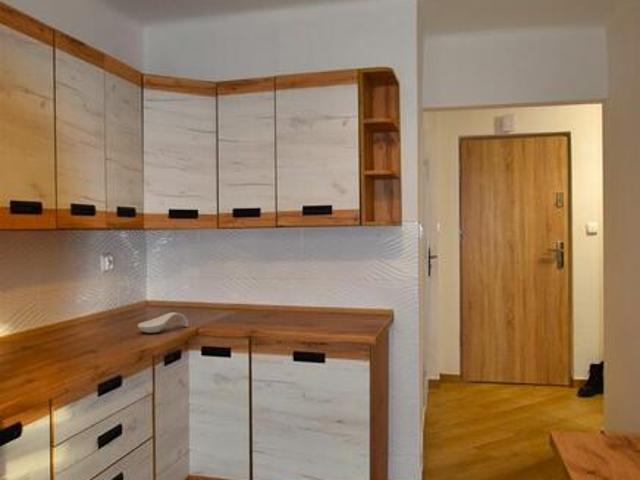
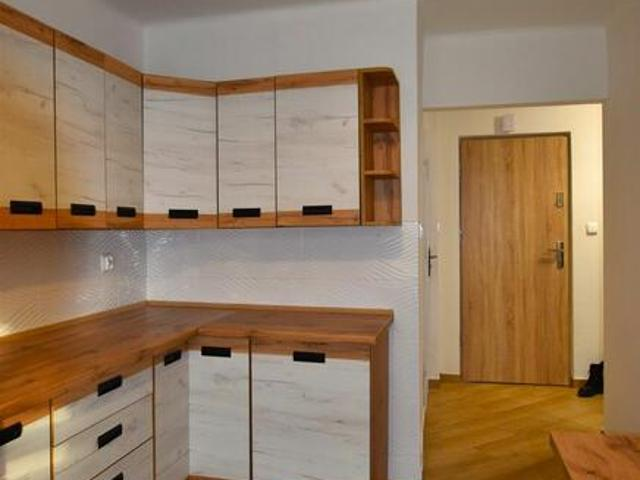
- spoon rest [137,311,189,334]
